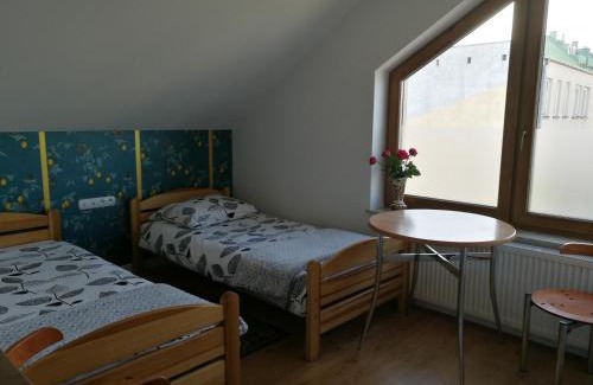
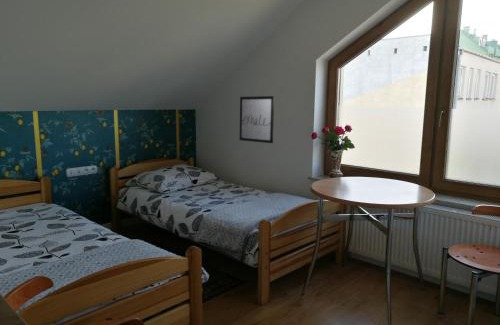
+ wall art [239,95,275,144]
